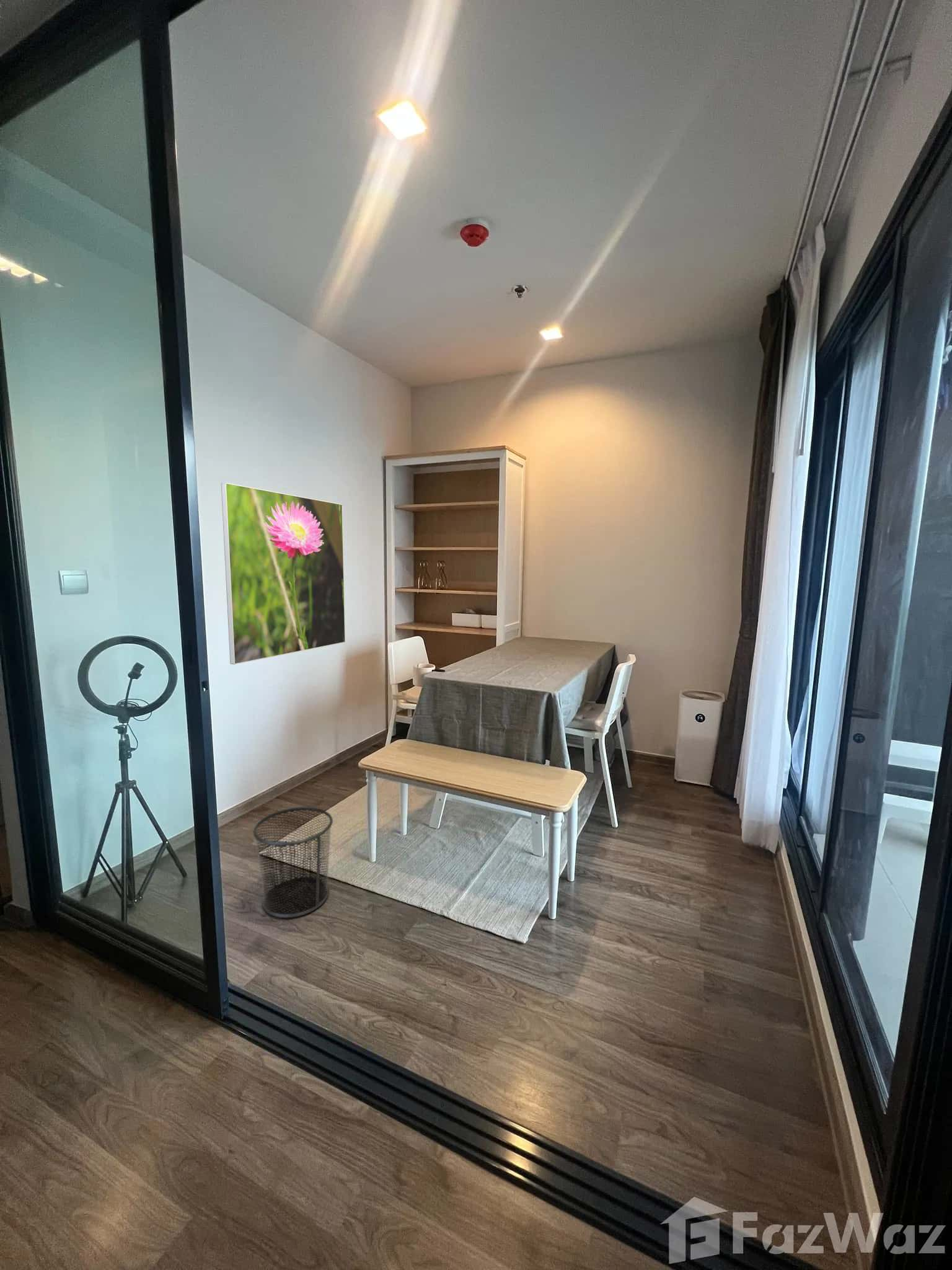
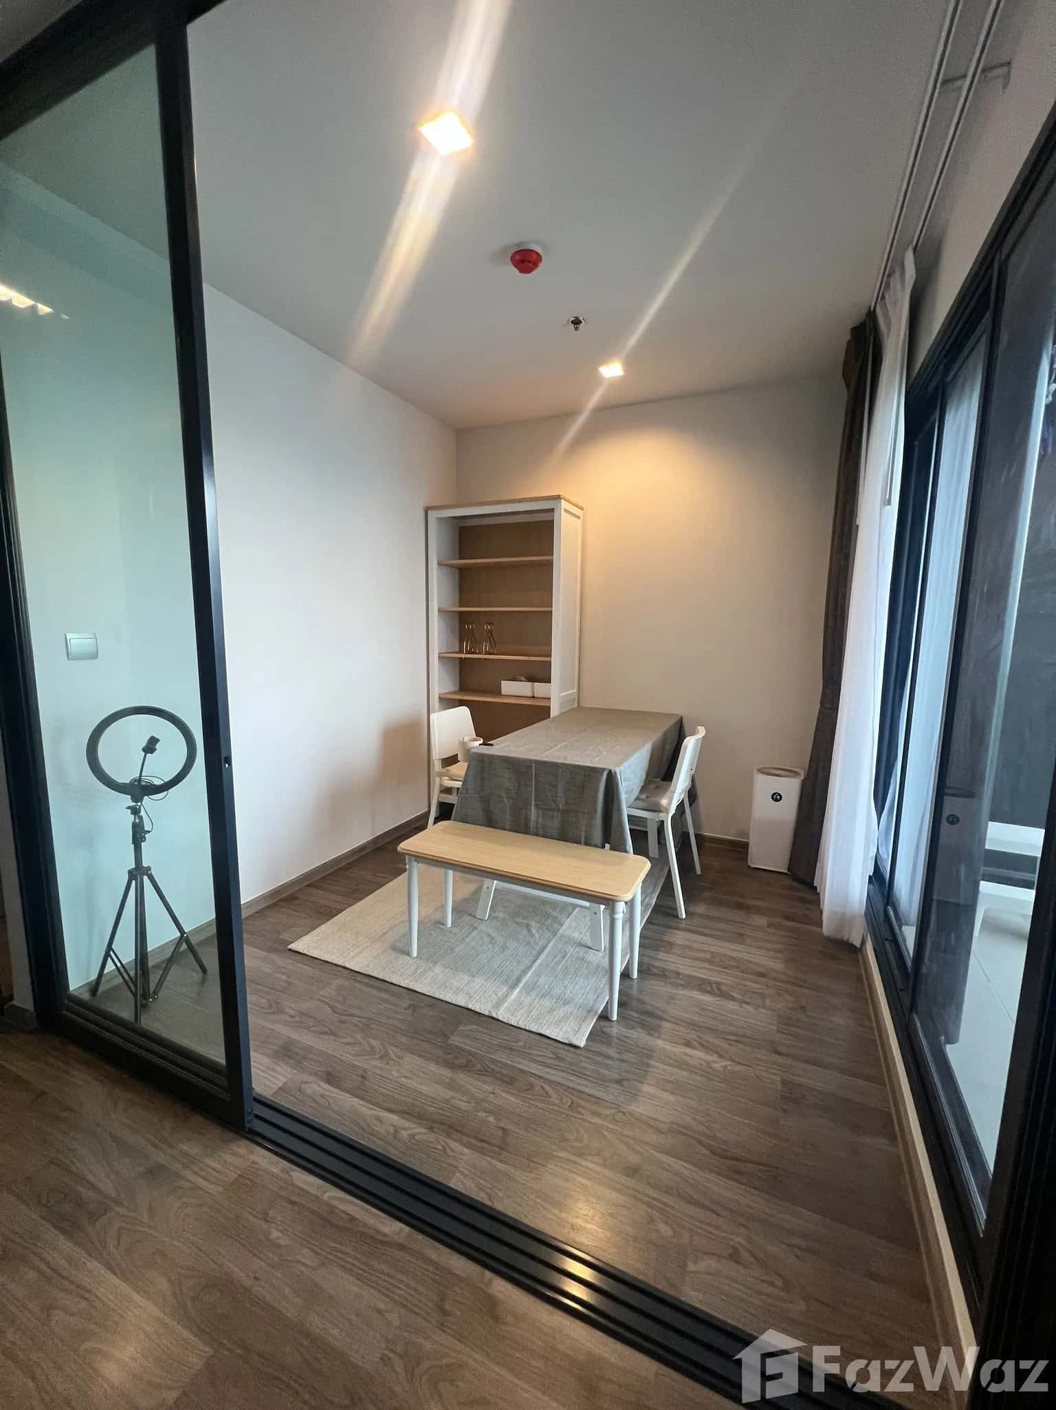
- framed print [221,482,346,665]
- waste bin [252,806,333,918]
